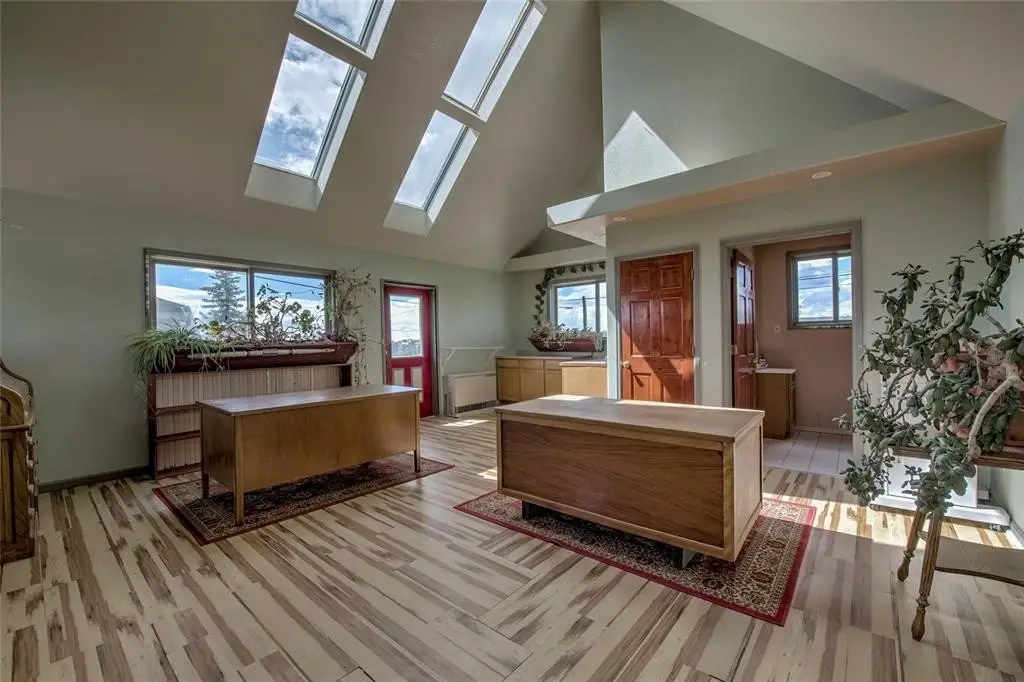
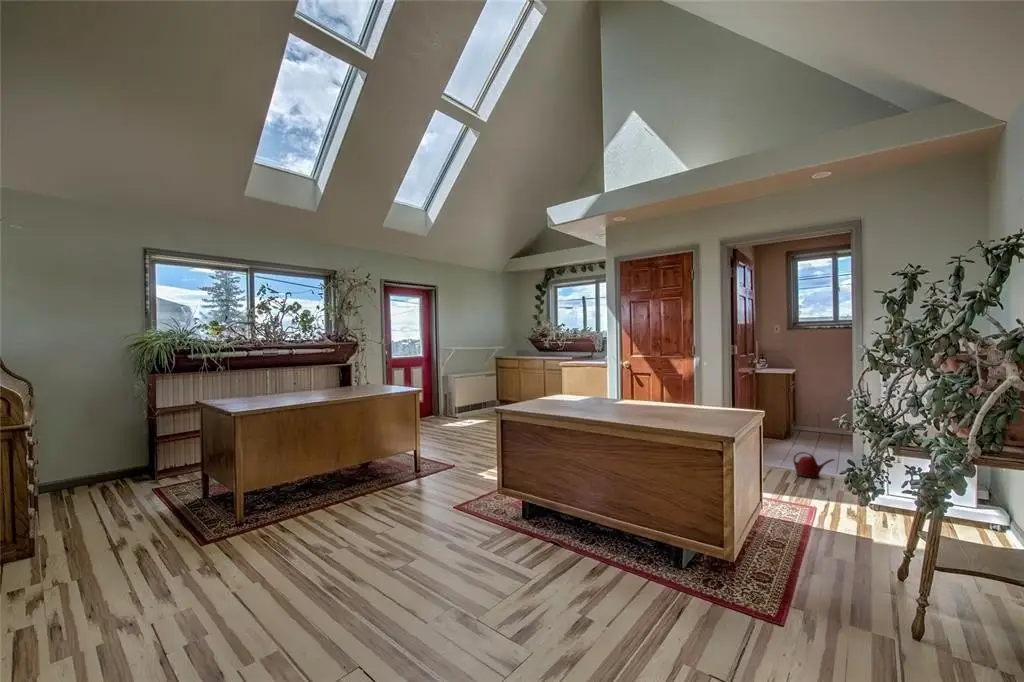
+ watering can [792,451,835,479]
